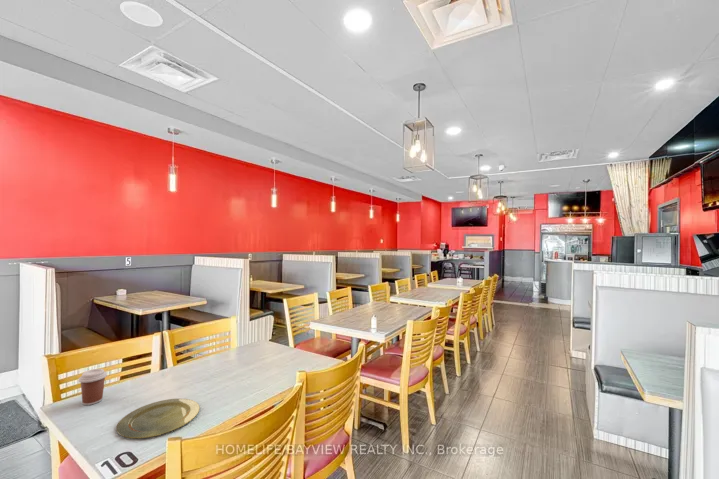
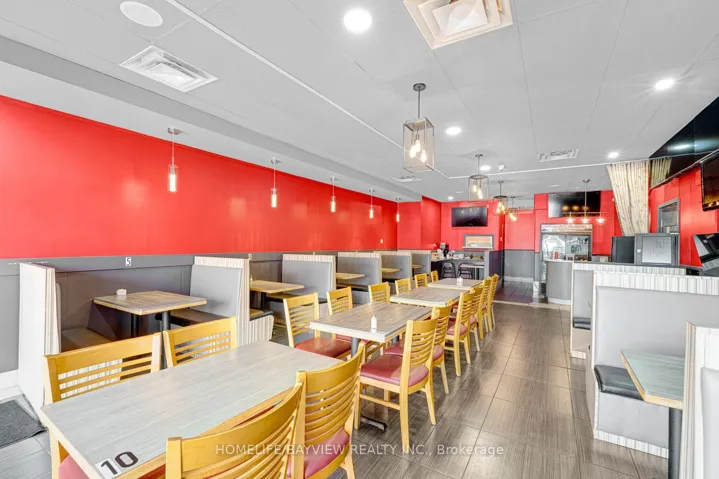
- plate [115,398,201,439]
- coffee cup [78,368,108,406]
